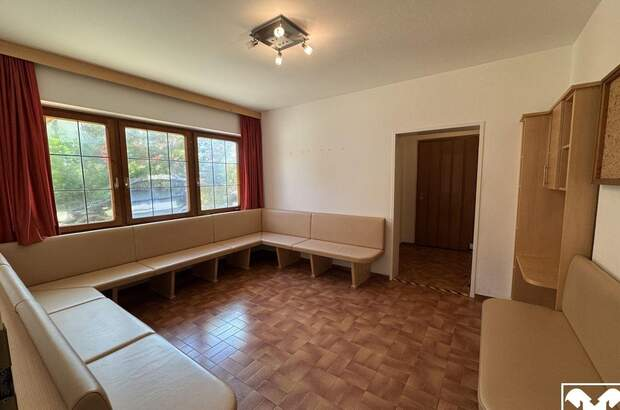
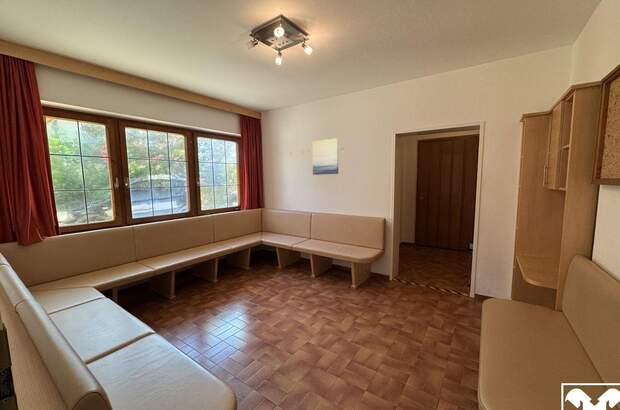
+ wall art [312,137,339,176]
